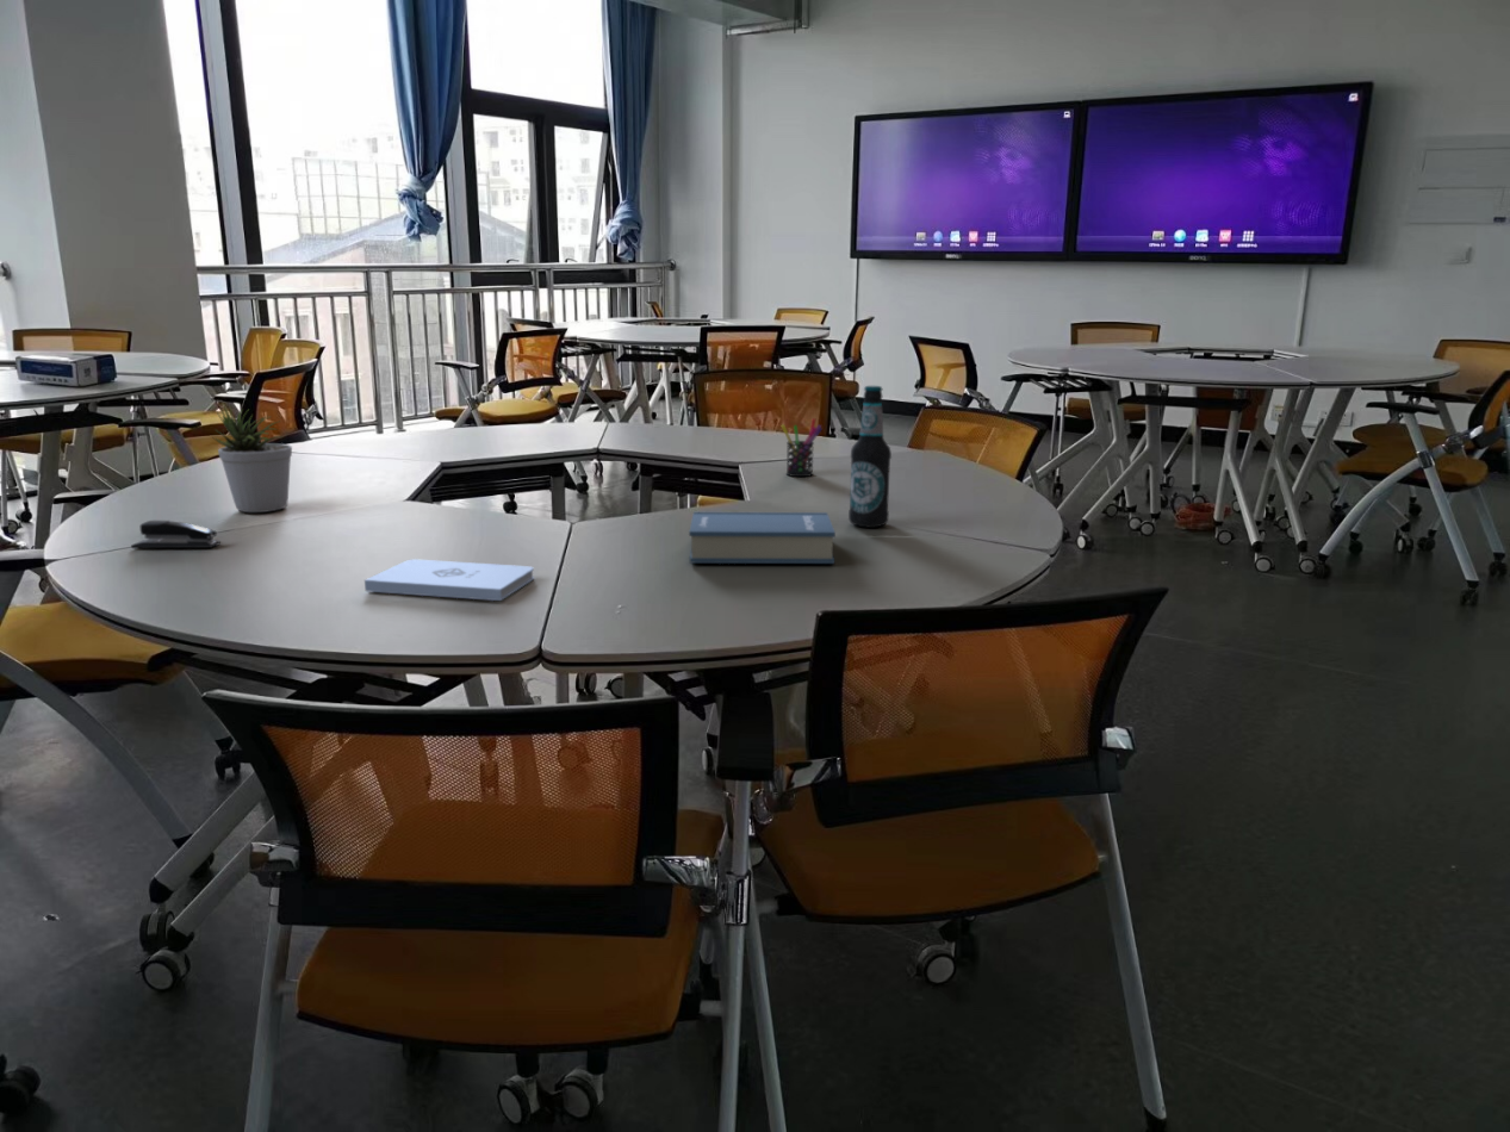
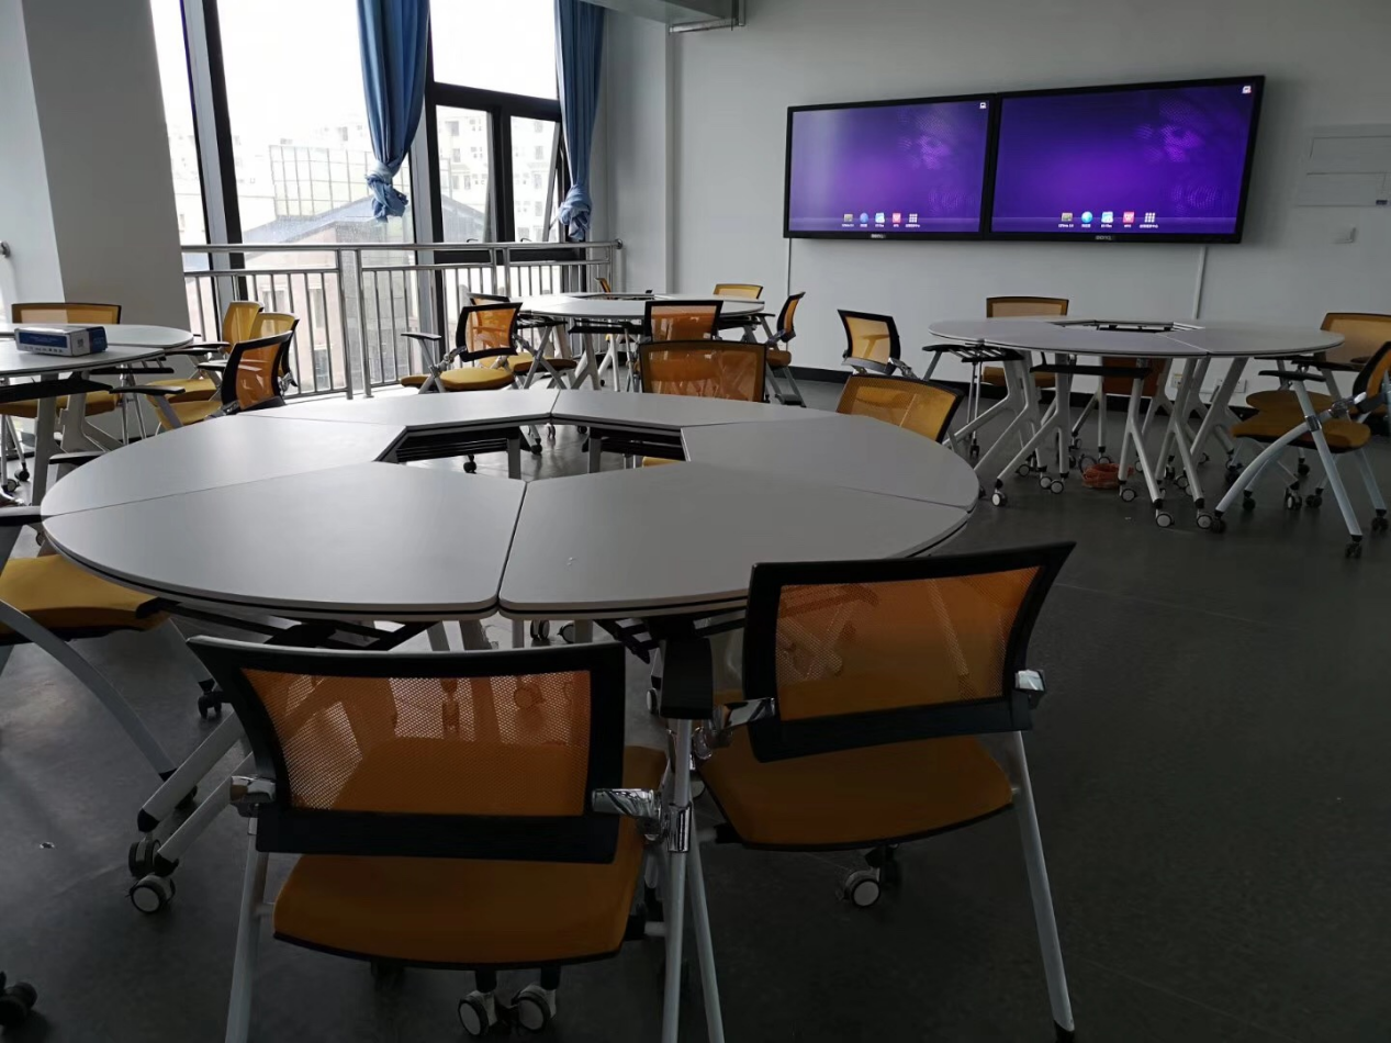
- notepad [363,558,535,602]
- bottle [847,385,893,529]
- potted plant [211,403,293,514]
- book [688,511,837,565]
- pen holder [781,417,822,478]
- stapler [130,520,222,549]
